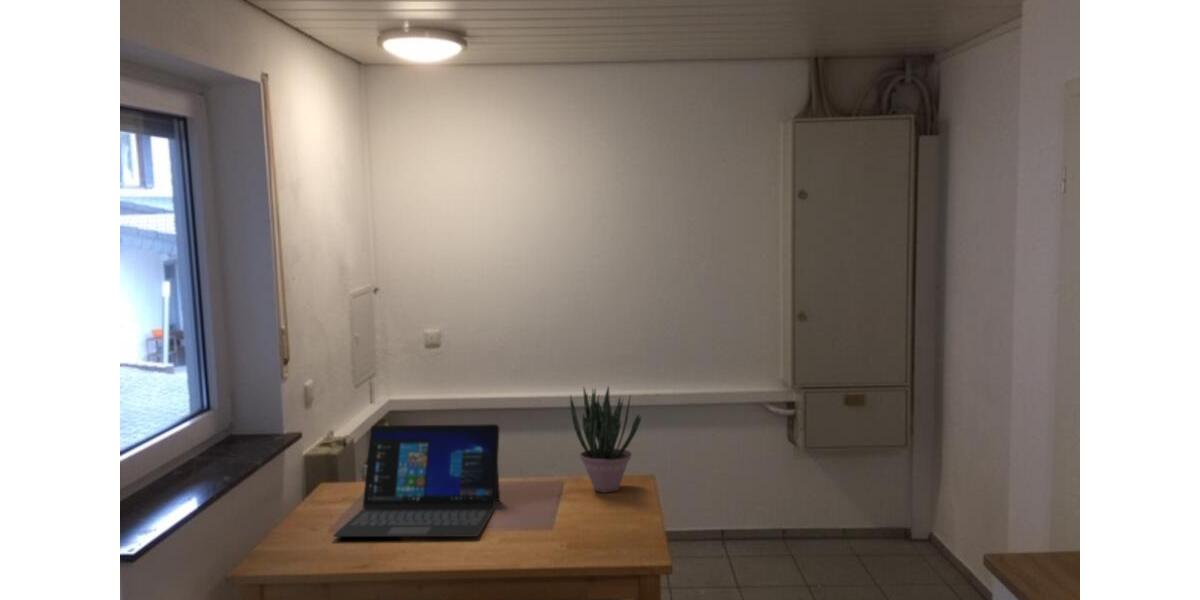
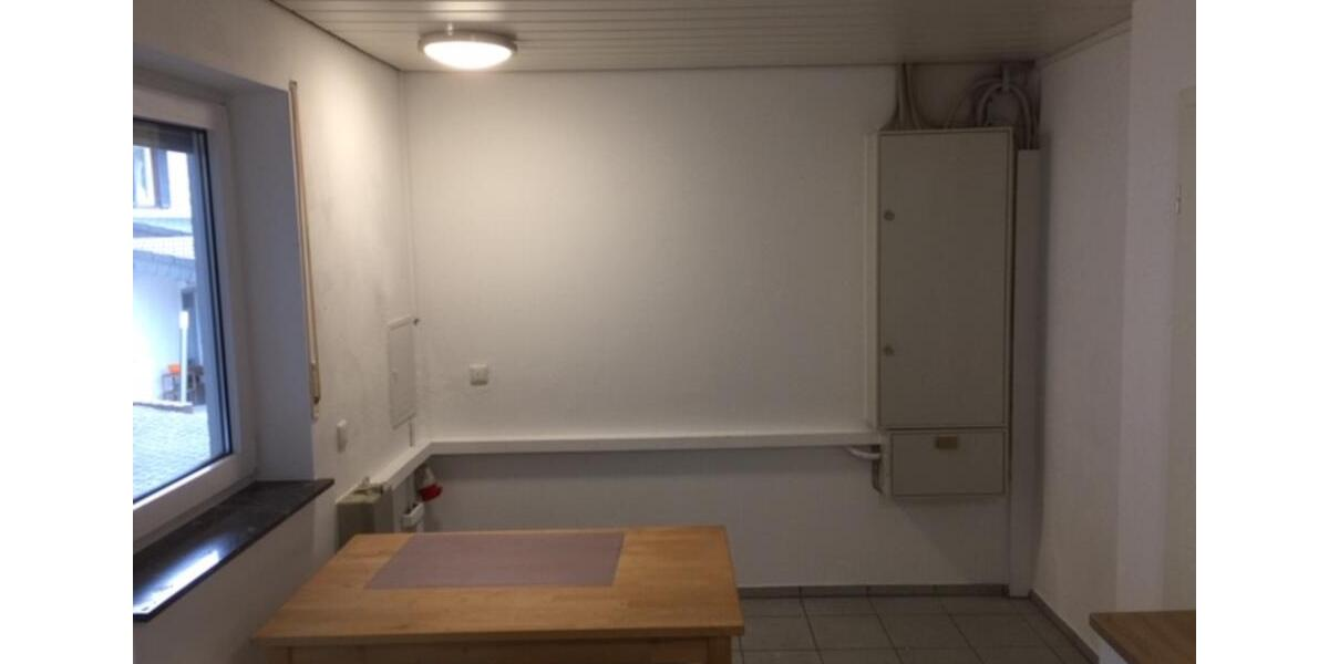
- laptop [332,423,501,538]
- potted plant [569,385,642,493]
